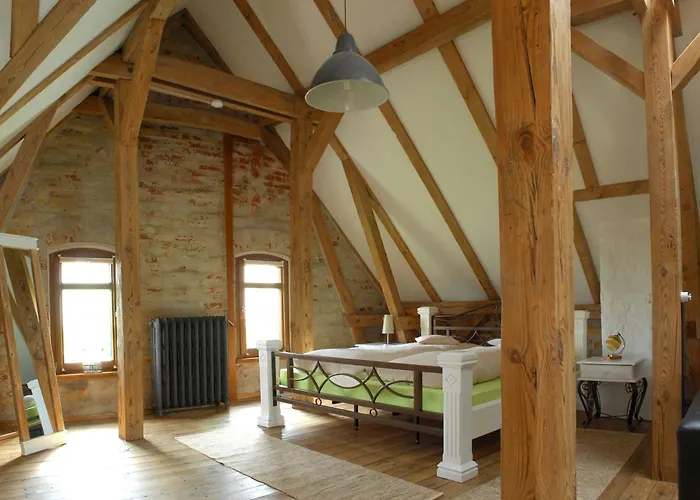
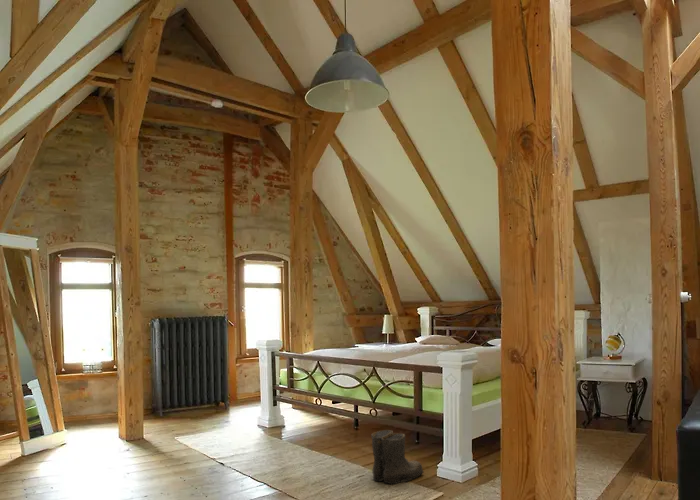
+ boots [370,429,425,485]
